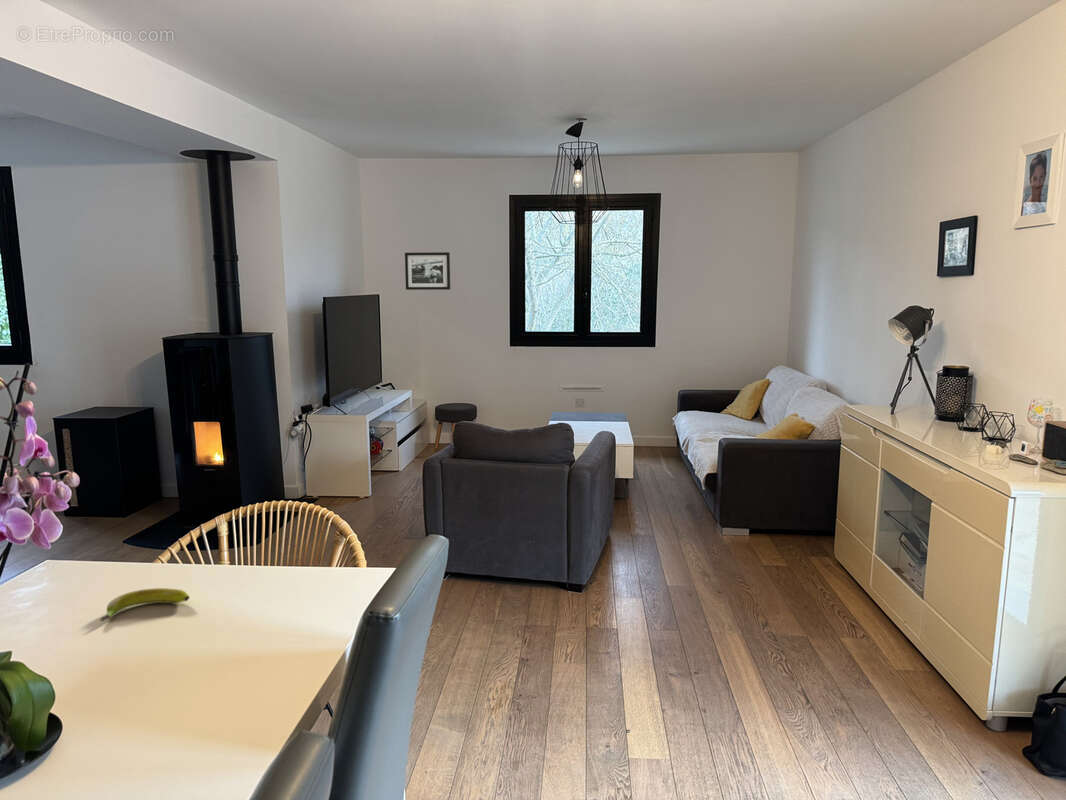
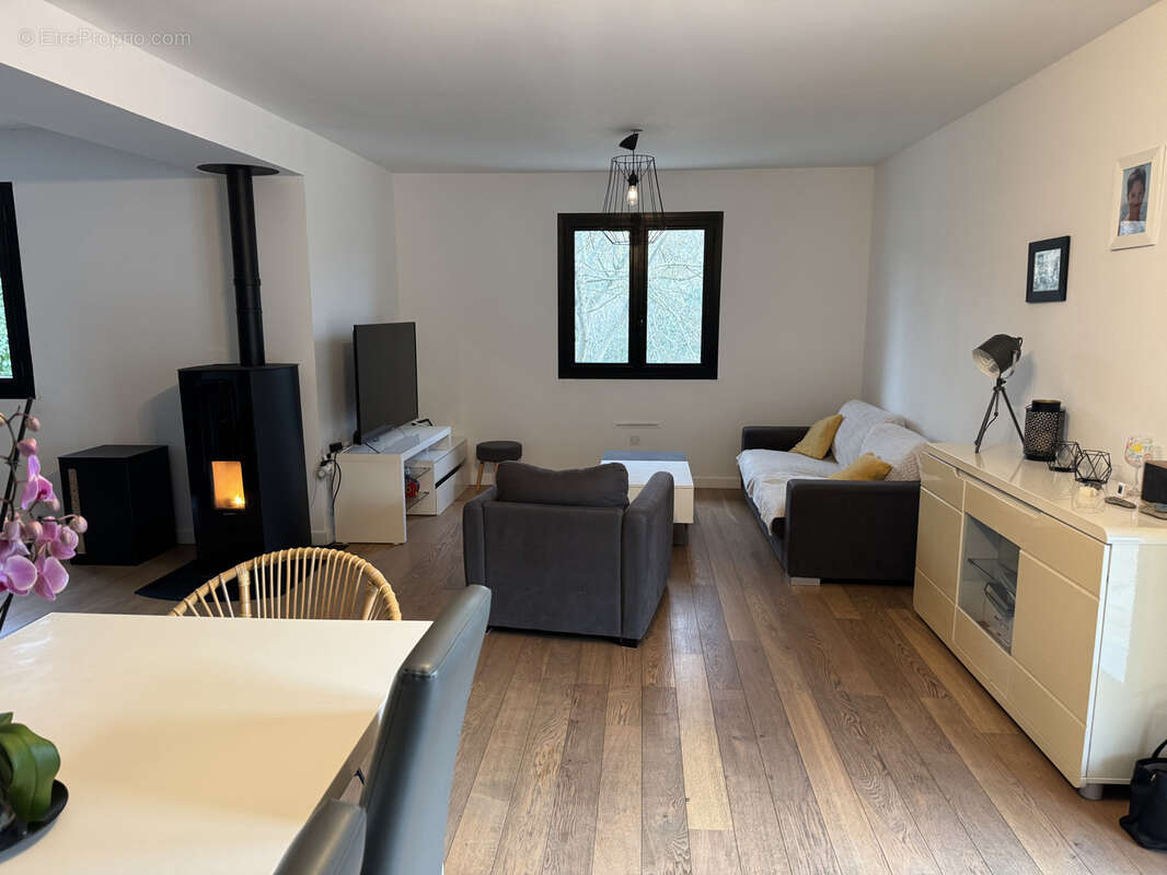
- banana [99,587,191,623]
- picture frame [404,251,451,291]
